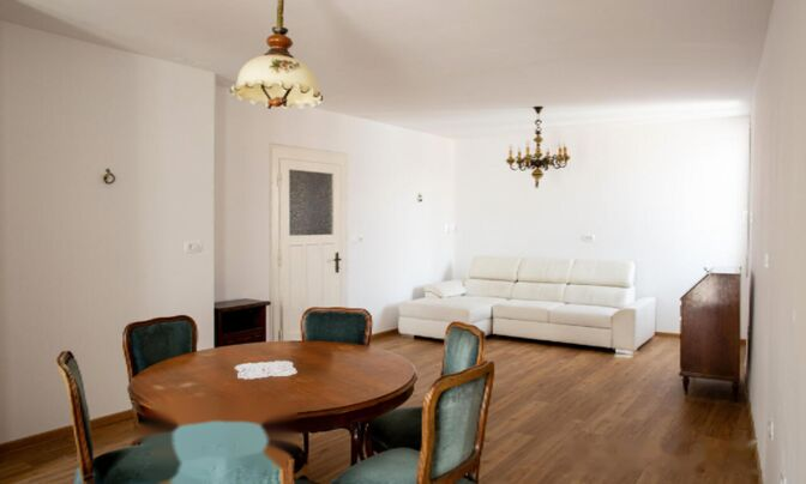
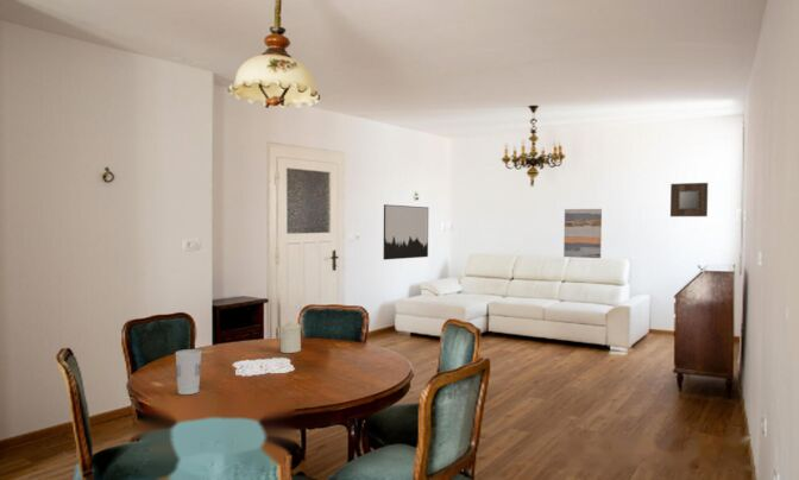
+ wall art [382,203,429,261]
+ candle [279,318,302,354]
+ home mirror [669,182,709,217]
+ cup [175,348,202,396]
+ wall art [562,208,603,259]
